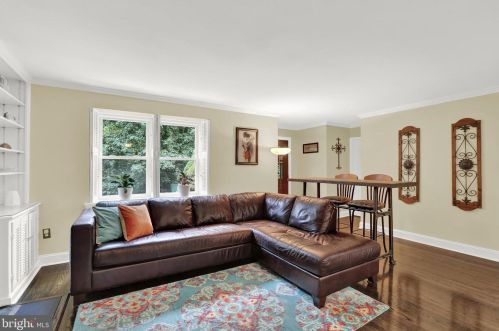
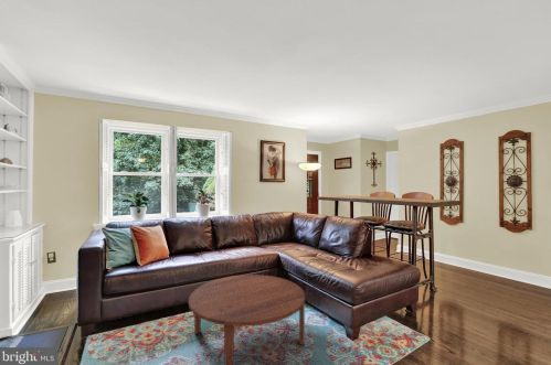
+ coffee table [188,273,306,365]
